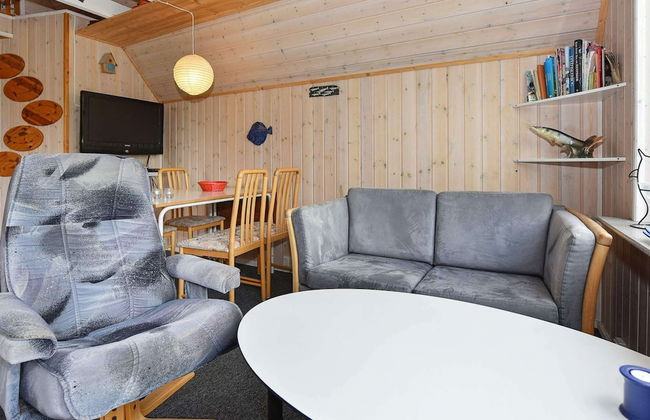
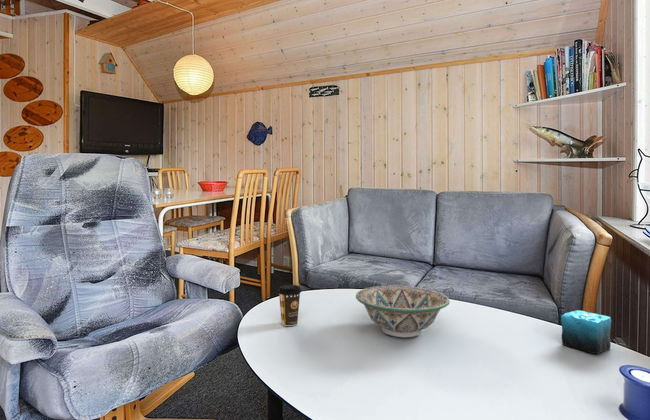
+ decorative bowl [355,284,451,338]
+ candle [560,303,612,355]
+ coffee cup [277,284,302,327]
